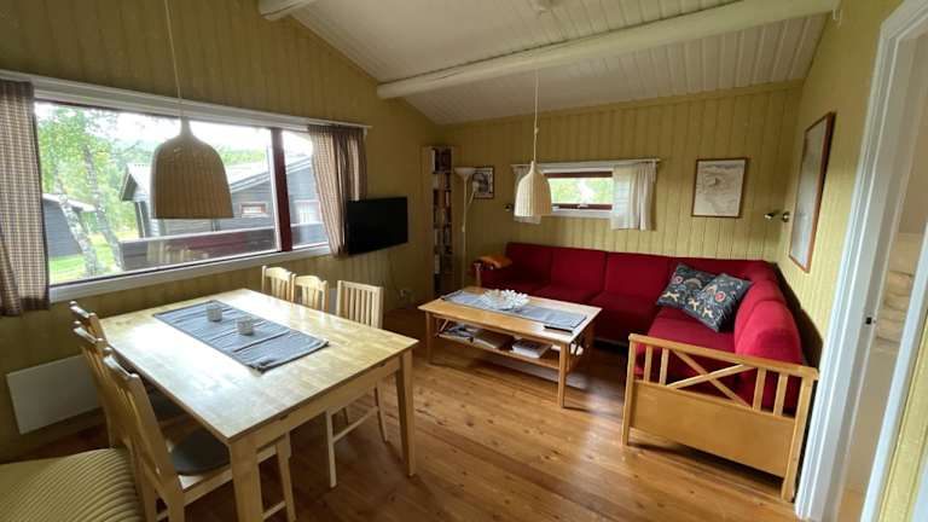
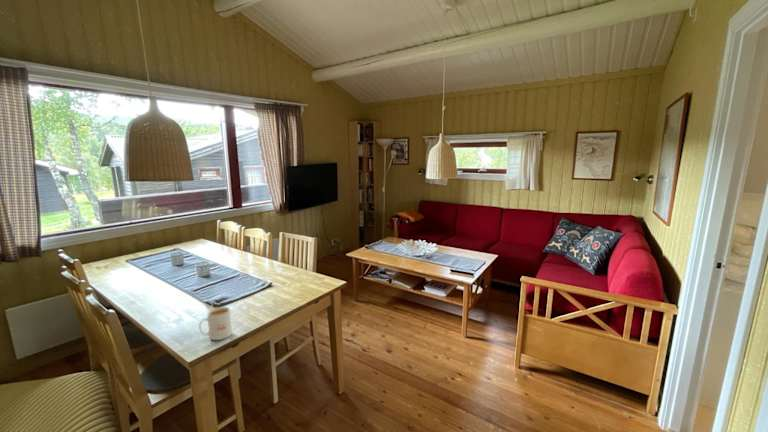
+ mug [198,306,233,341]
